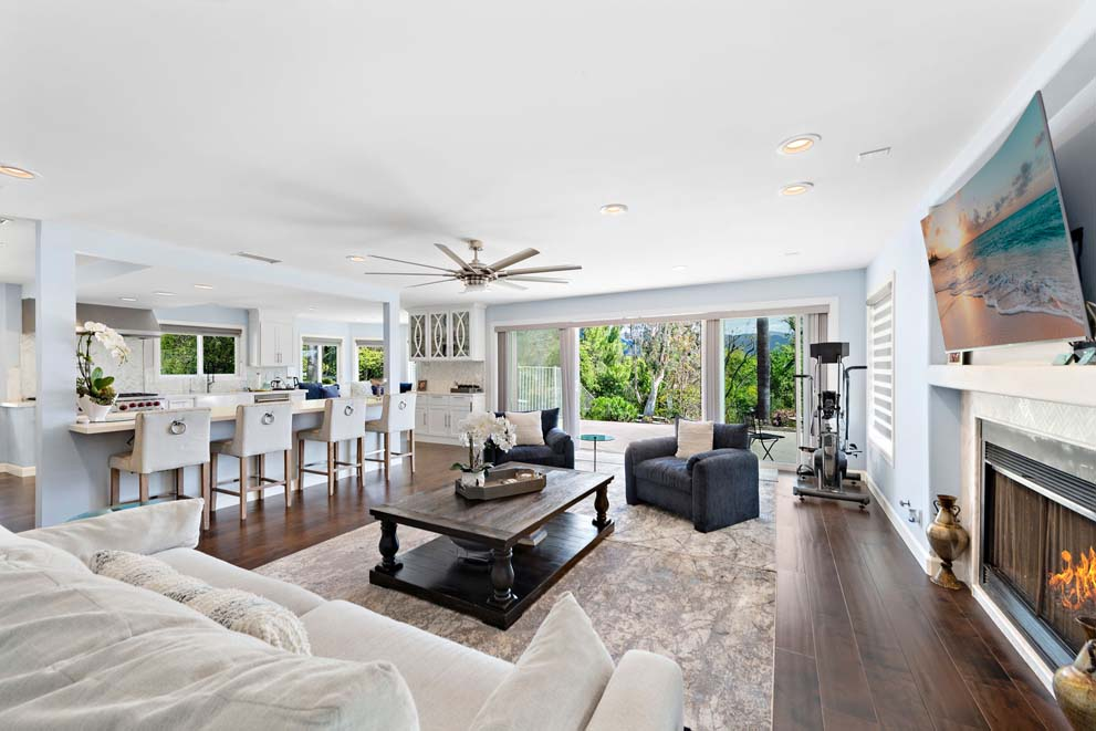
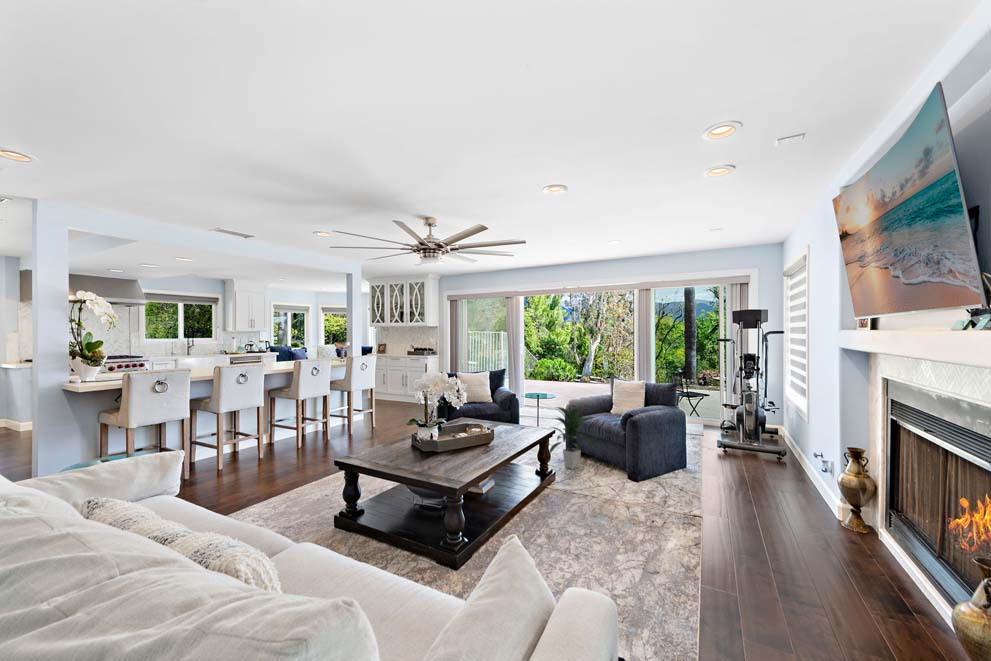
+ indoor plant [549,403,598,470]
